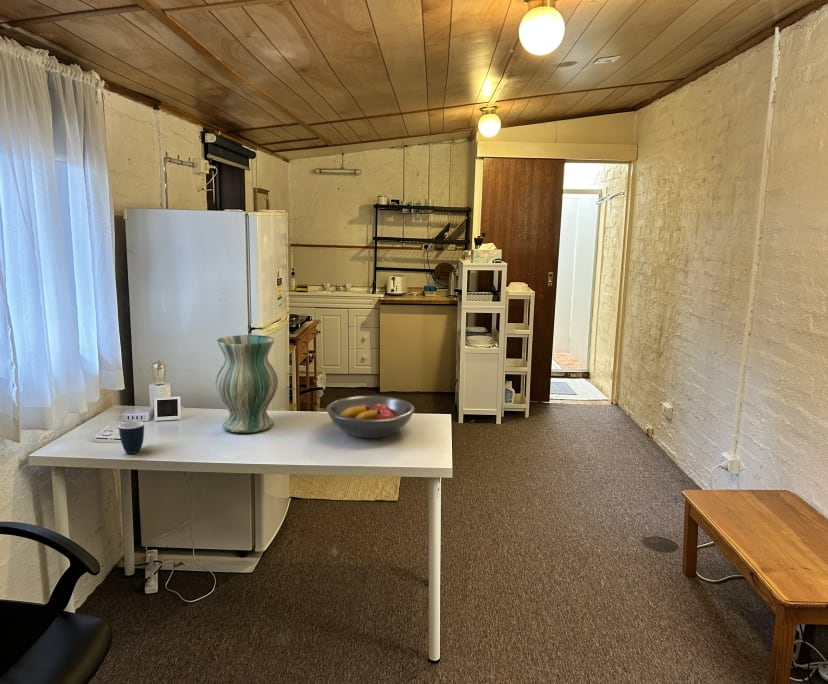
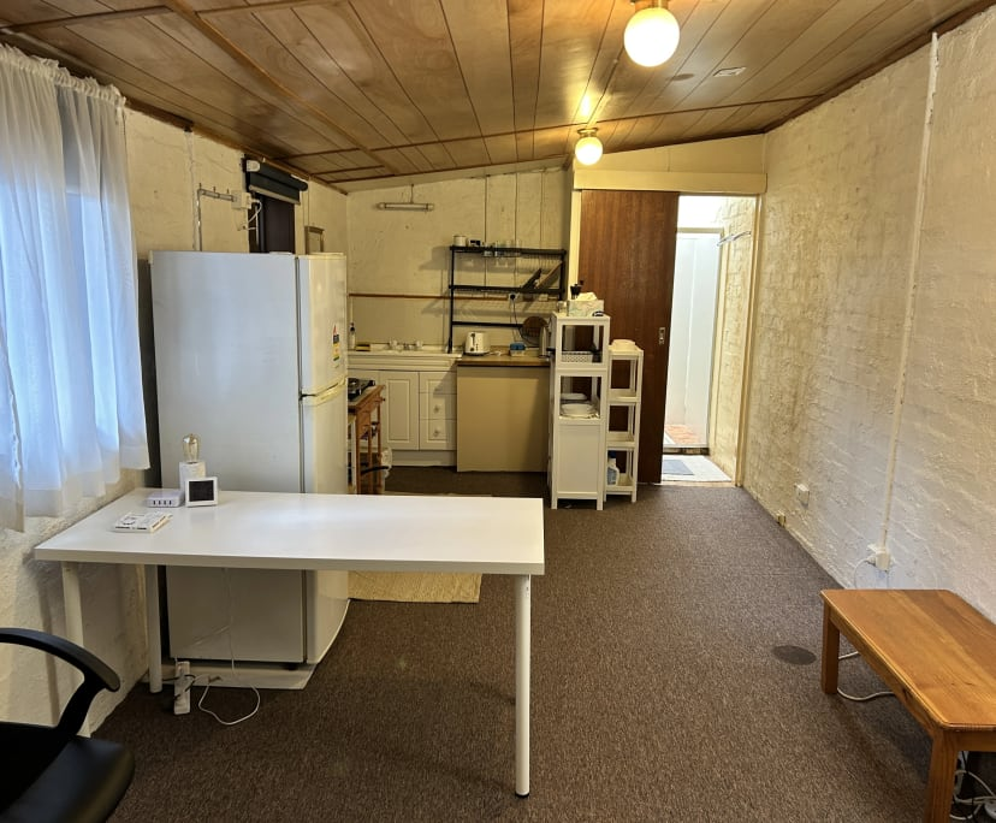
- fruit bowl [325,395,416,439]
- mug [118,420,145,455]
- vase [215,334,279,434]
